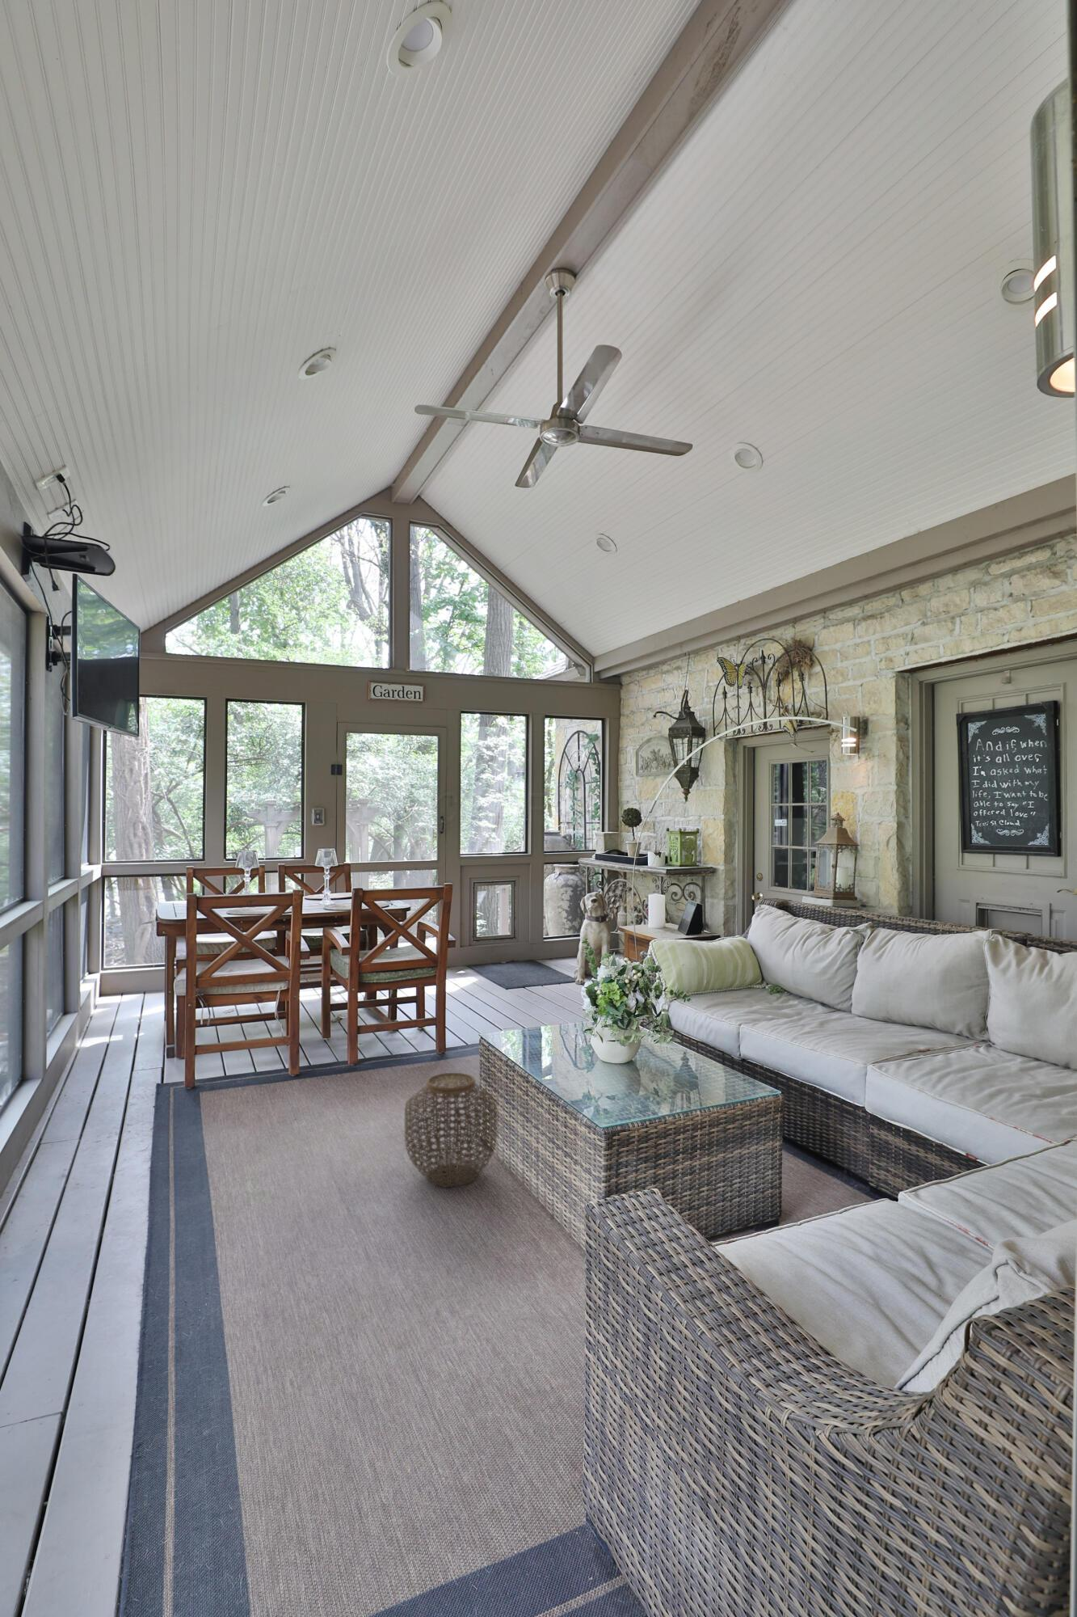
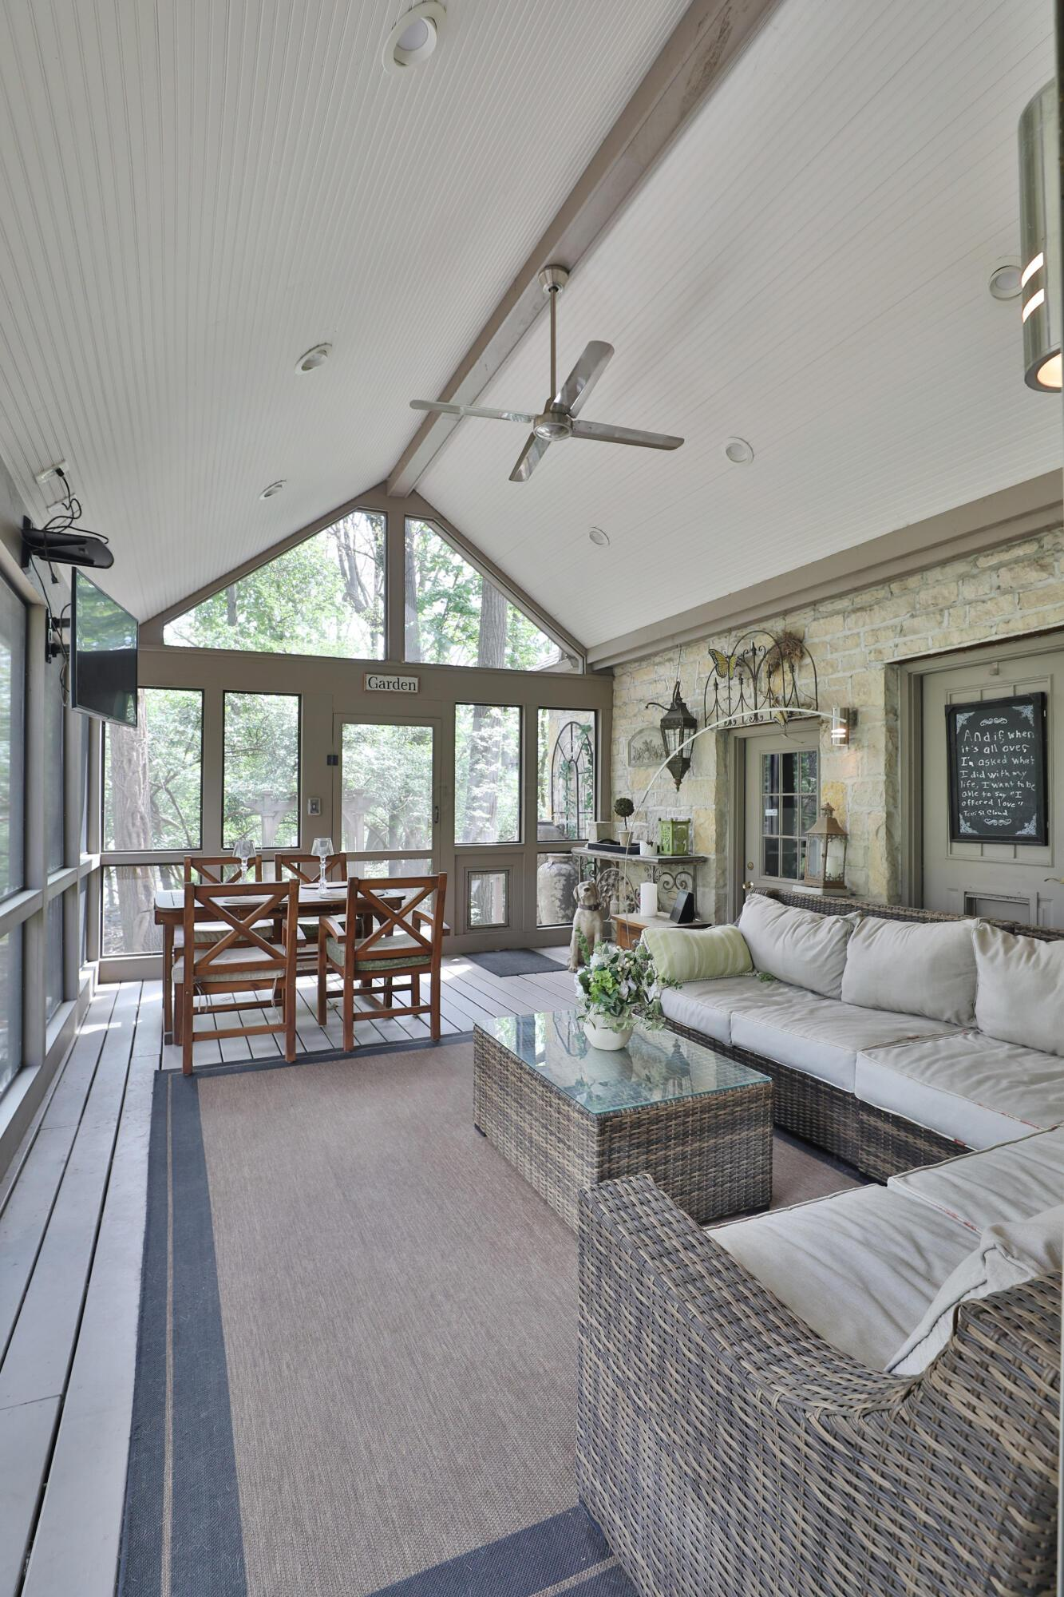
- woven basket [404,1072,498,1188]
